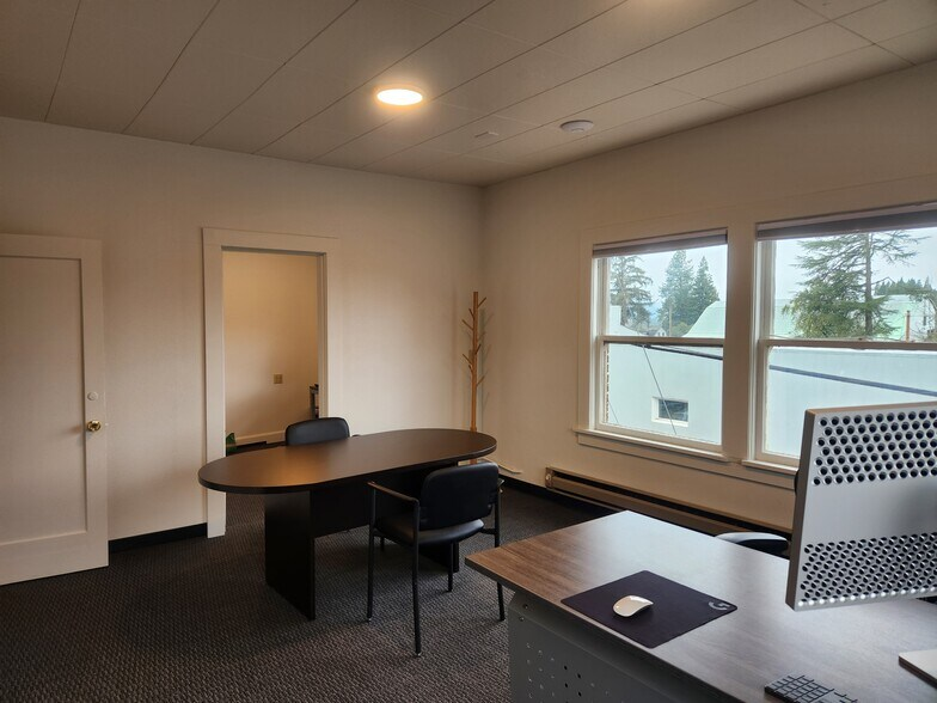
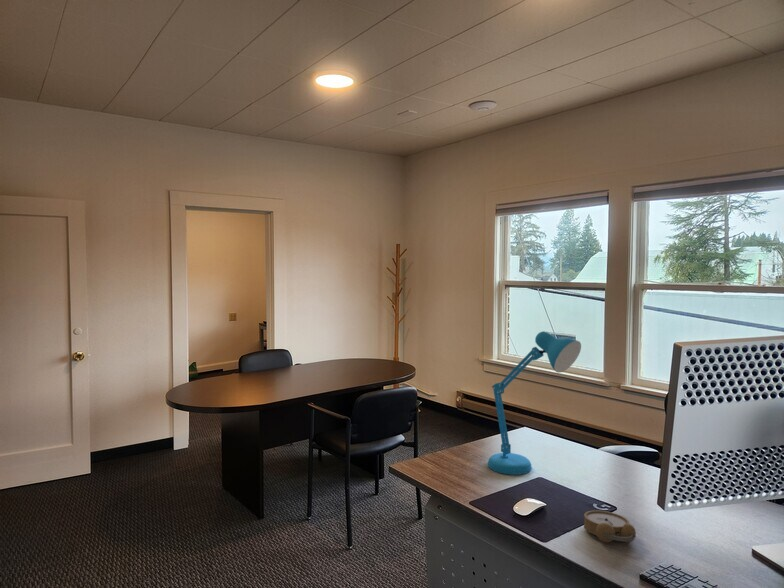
+ desk lamp [487,330,582,476]
+ alarm clock [583,509,637,544]
